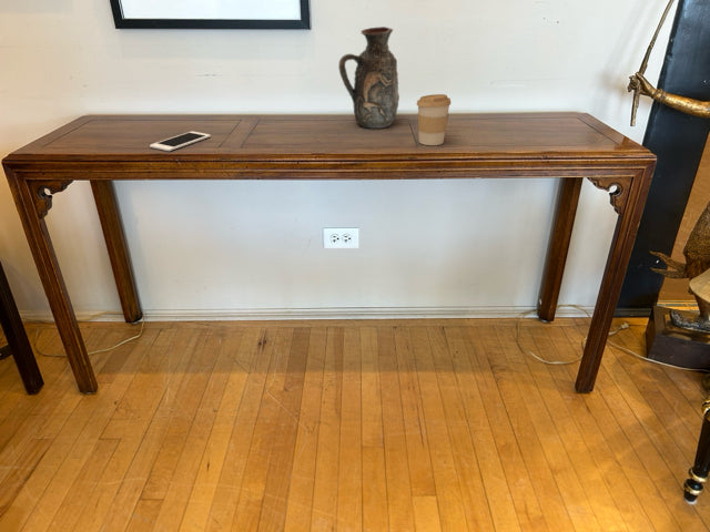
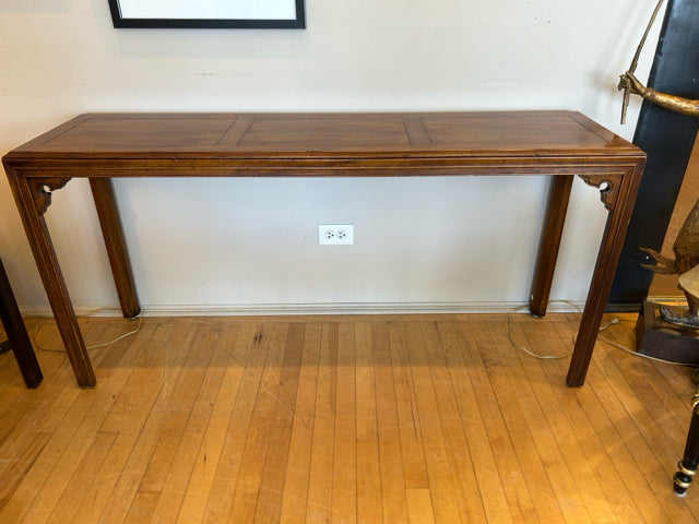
- coffee cup [416,93,452,146]
- cell phone [149,131,212,152]
- decorative vase [337,25,400,129]
